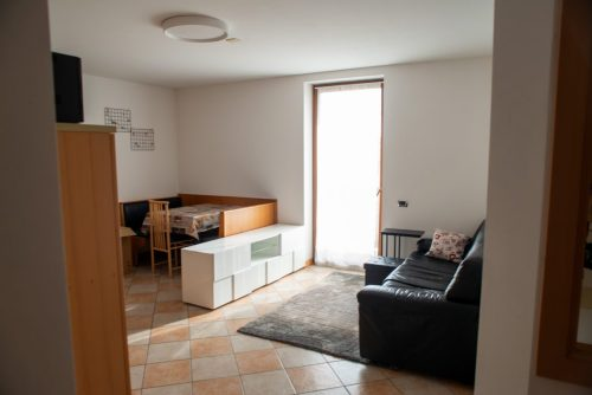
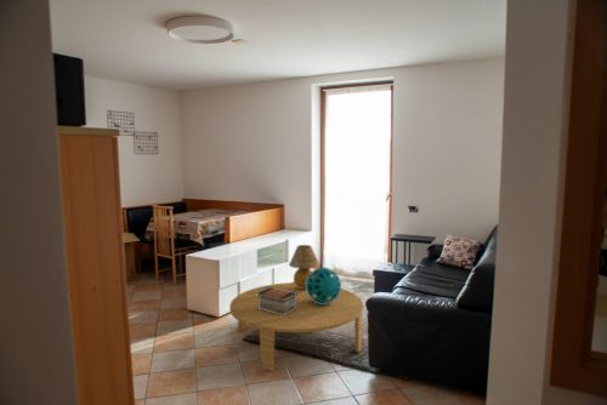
+ coffee table [228,281,364,372]
+ decorative sphere [305,267,342,304]
+ table lamp [288,244,320,289]
+ book stack [256,287,296,315]
